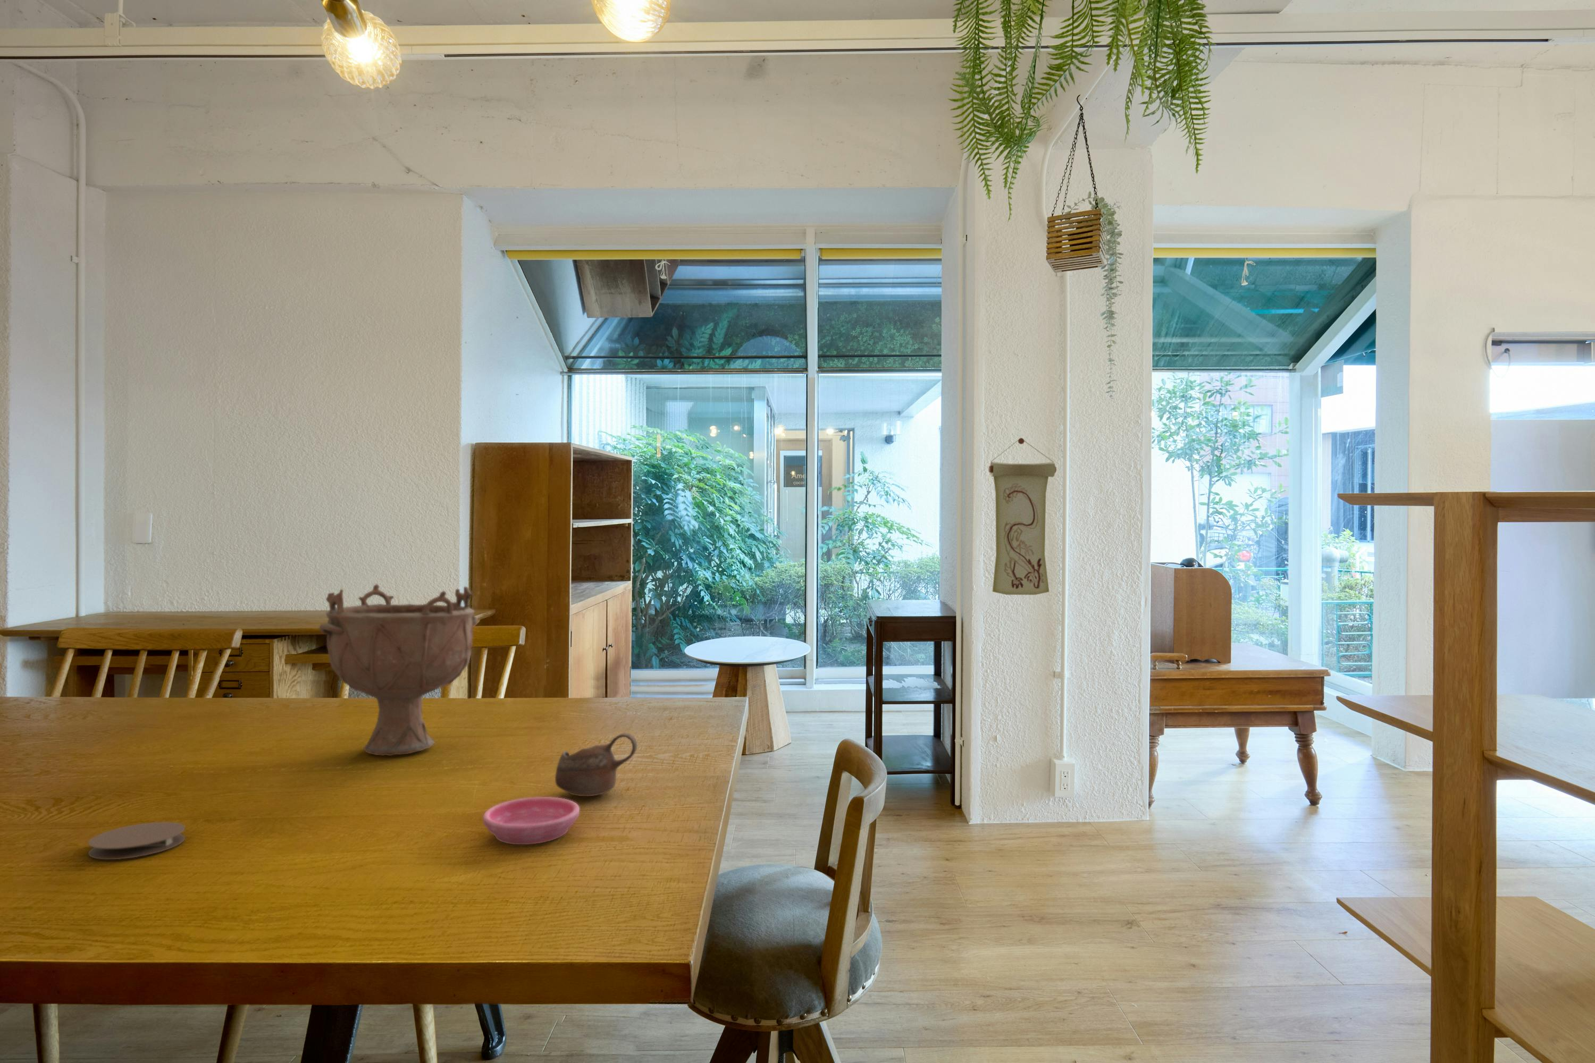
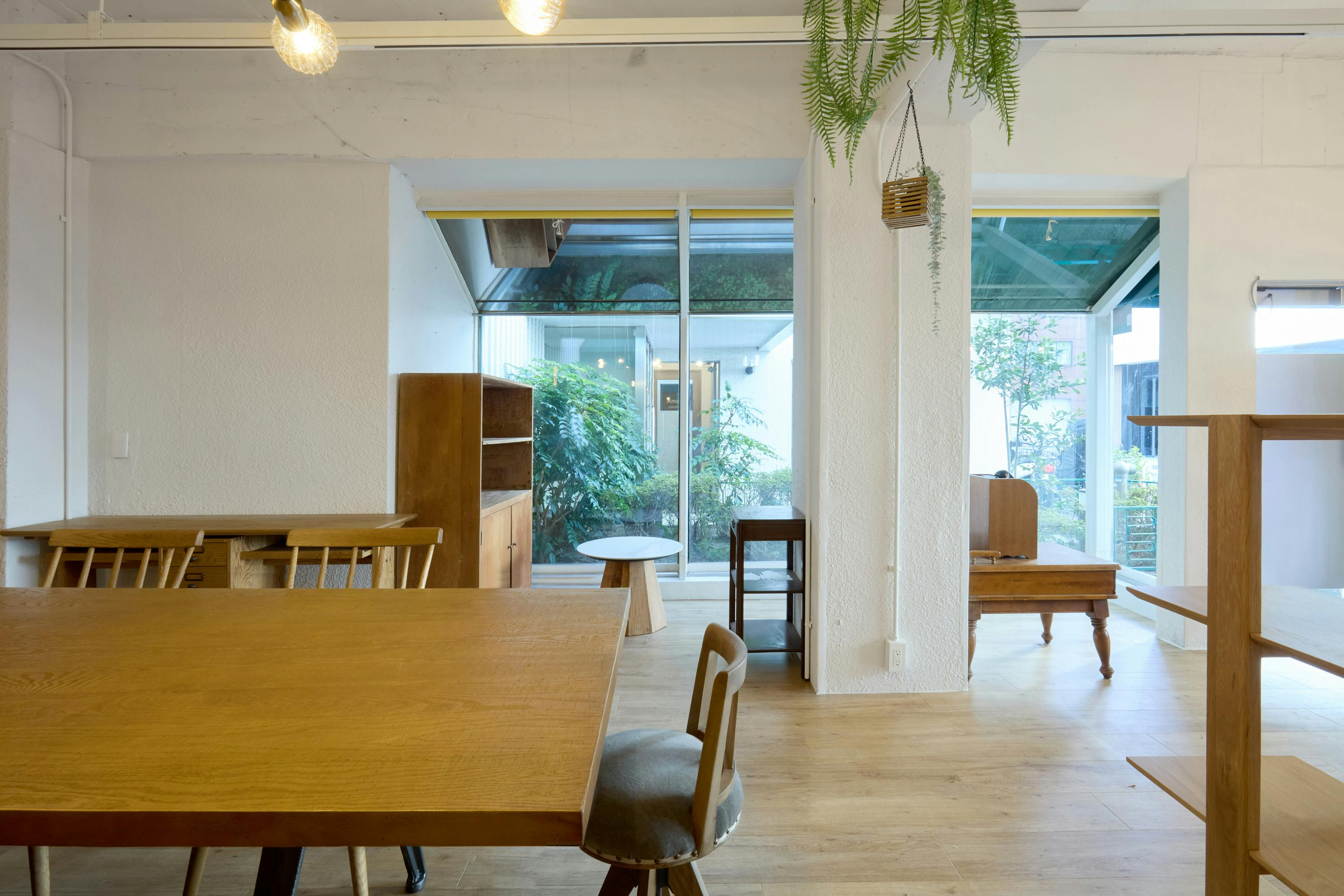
- saucer [483,796,580,845]
- cup [554,732,637,797]
- decorative bowl [318,584,478,757]
- coaster [87,821,186,860]
- wall scroll [987,438,1057,596]
